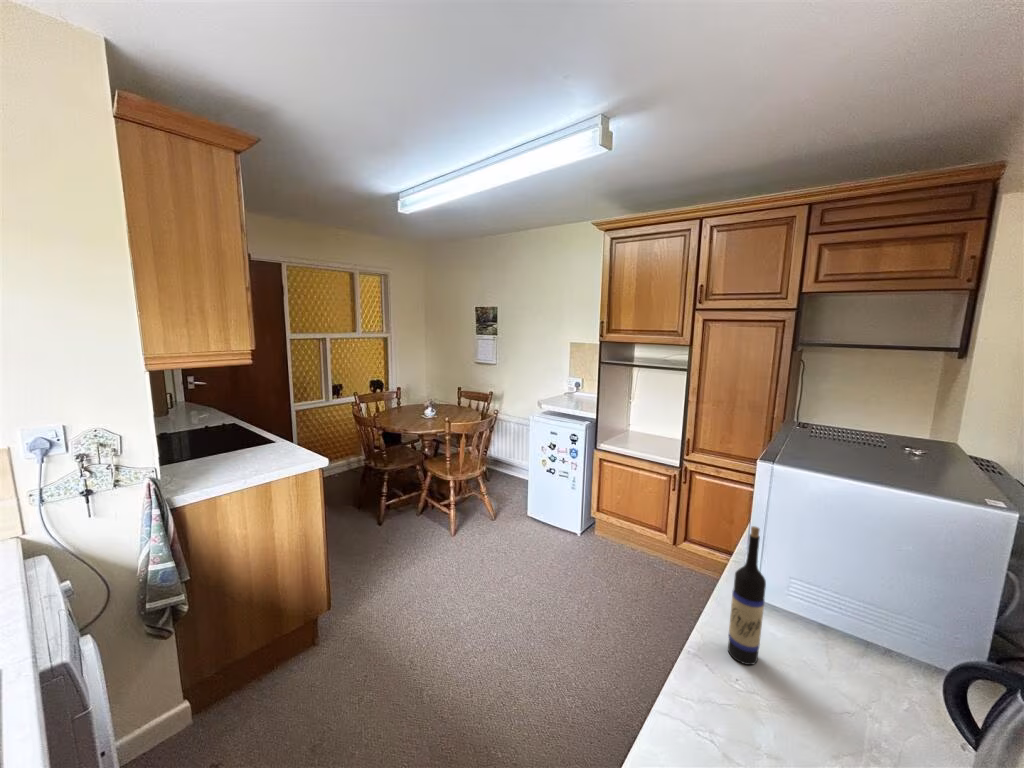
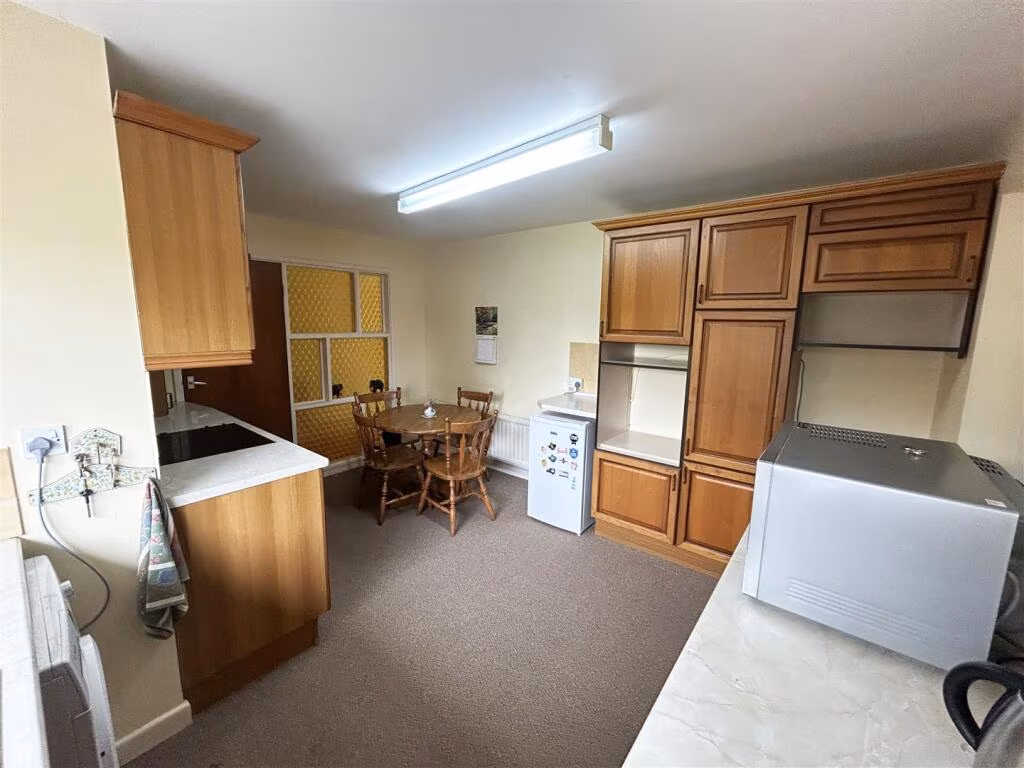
- wine bottle [727,525,767,666]
